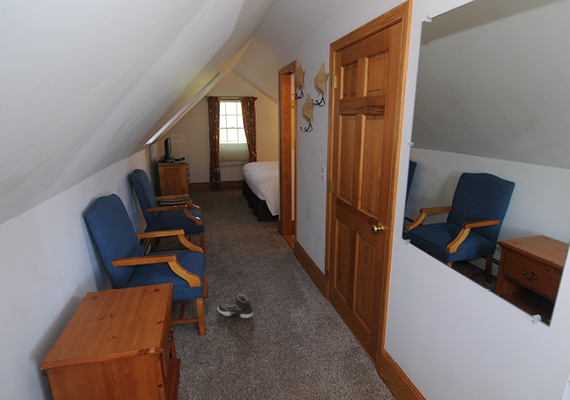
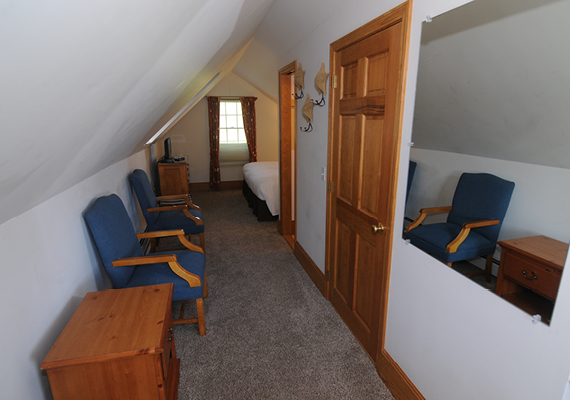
- sneaker [216,292,254,319]
